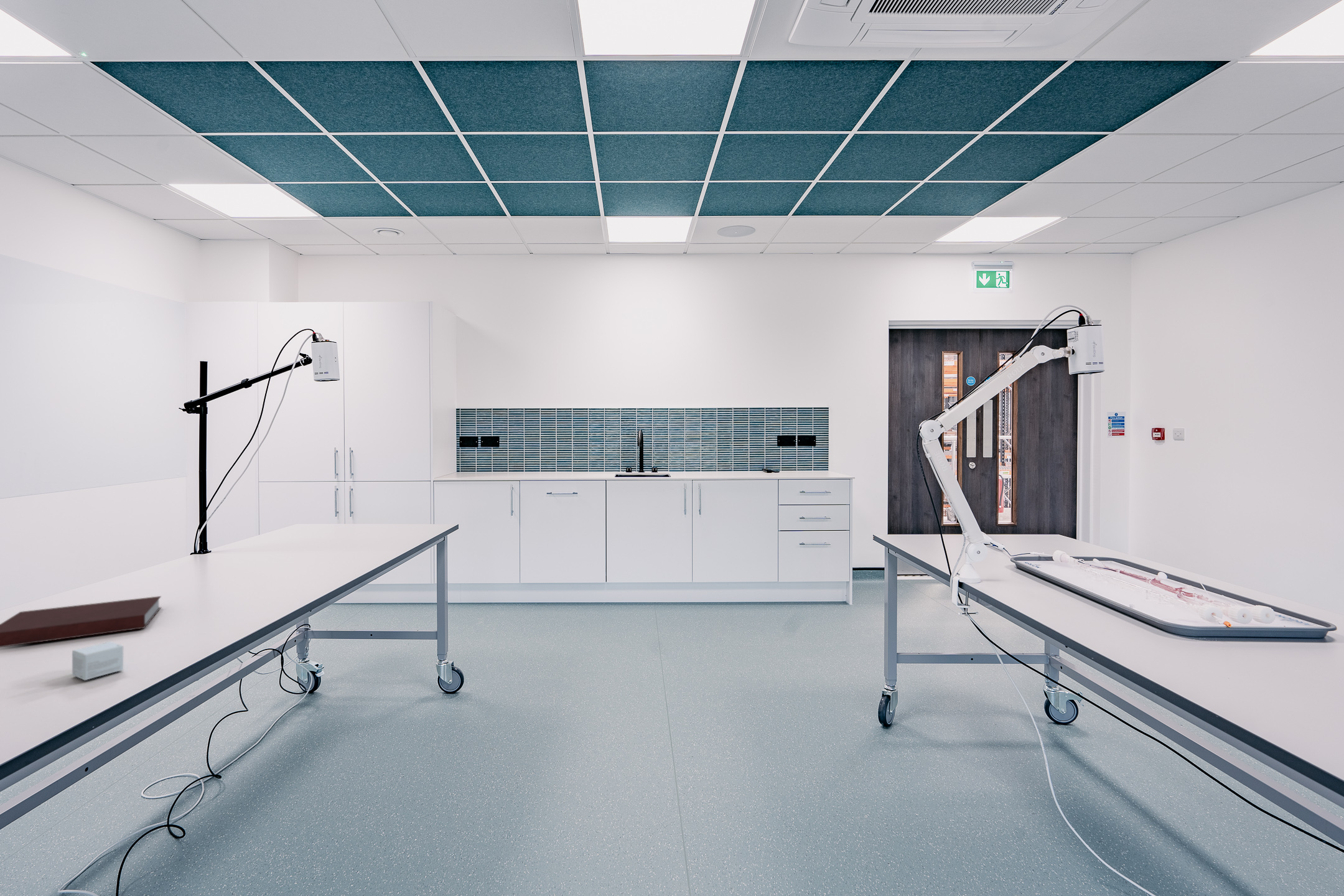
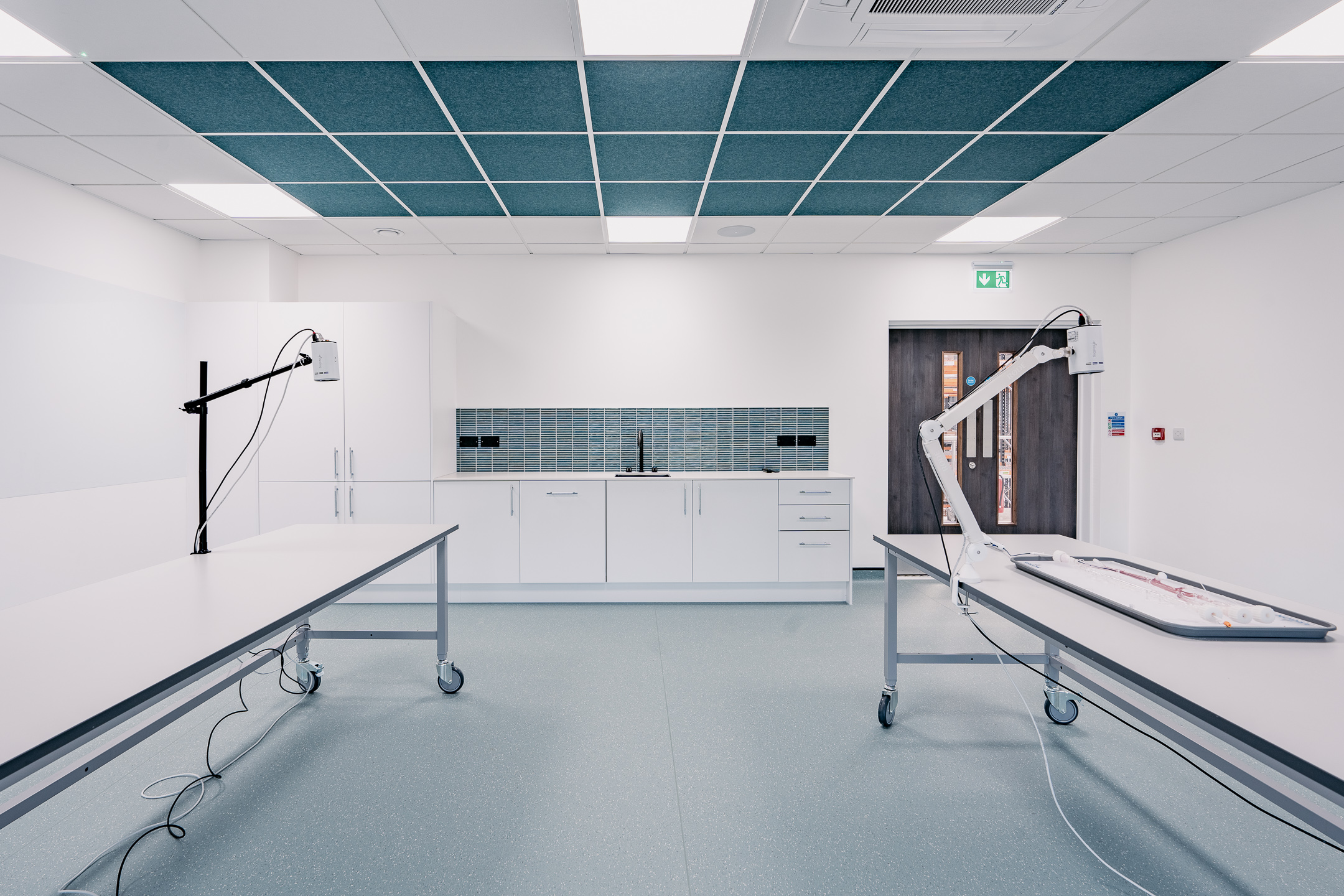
- small box [72,641,124,681]
- notebook [0,595,162,648]
